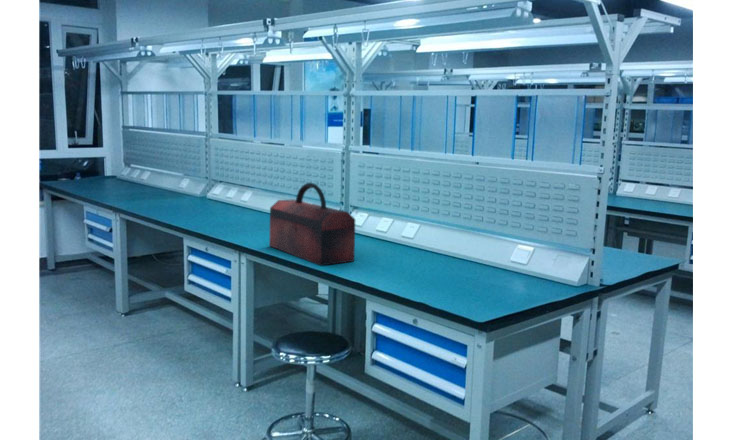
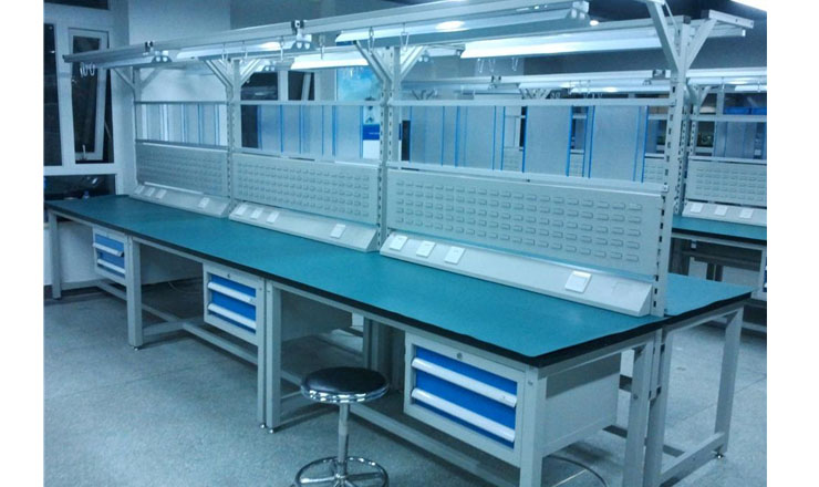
- toolbox [268,182,356,266]
